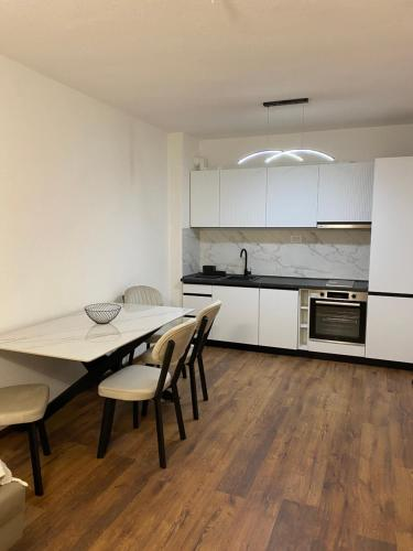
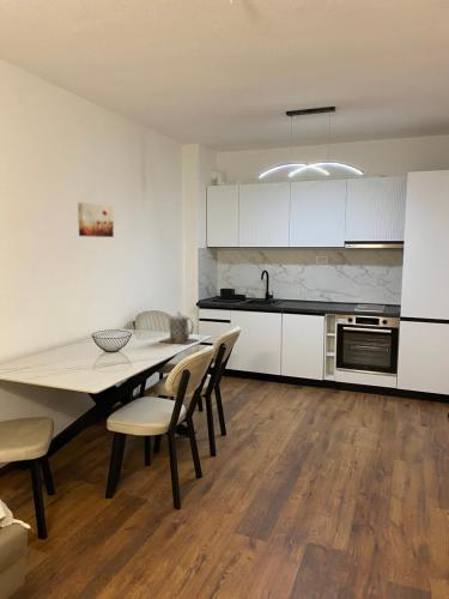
+ wall art [77,201,115,238]
+ teapot [159,310,198,346]
